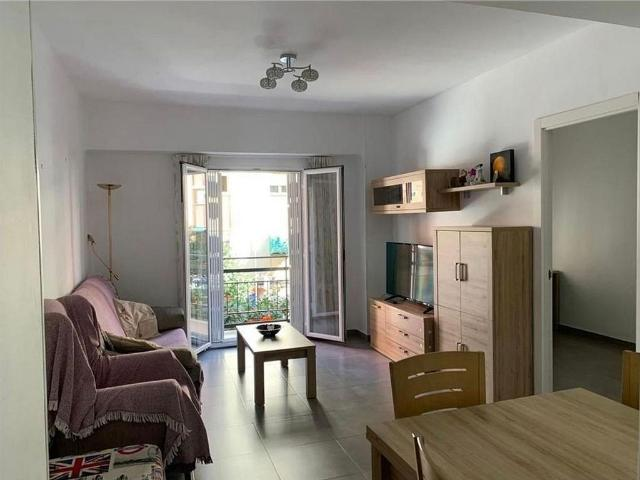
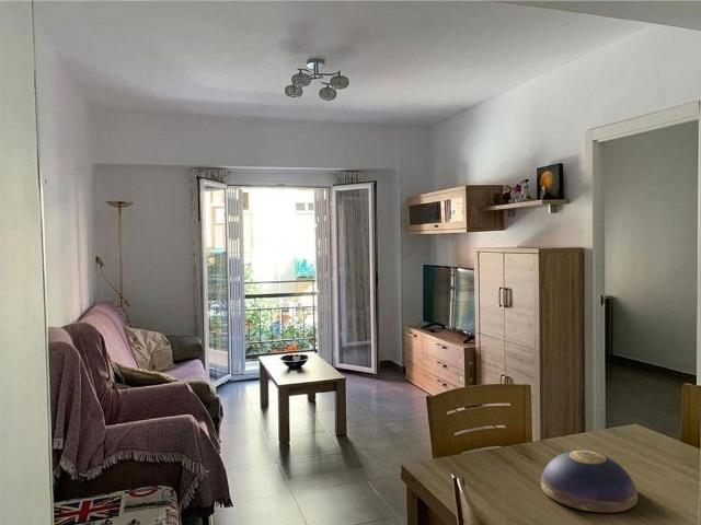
+ decorative bowl [540,450,639,513]
